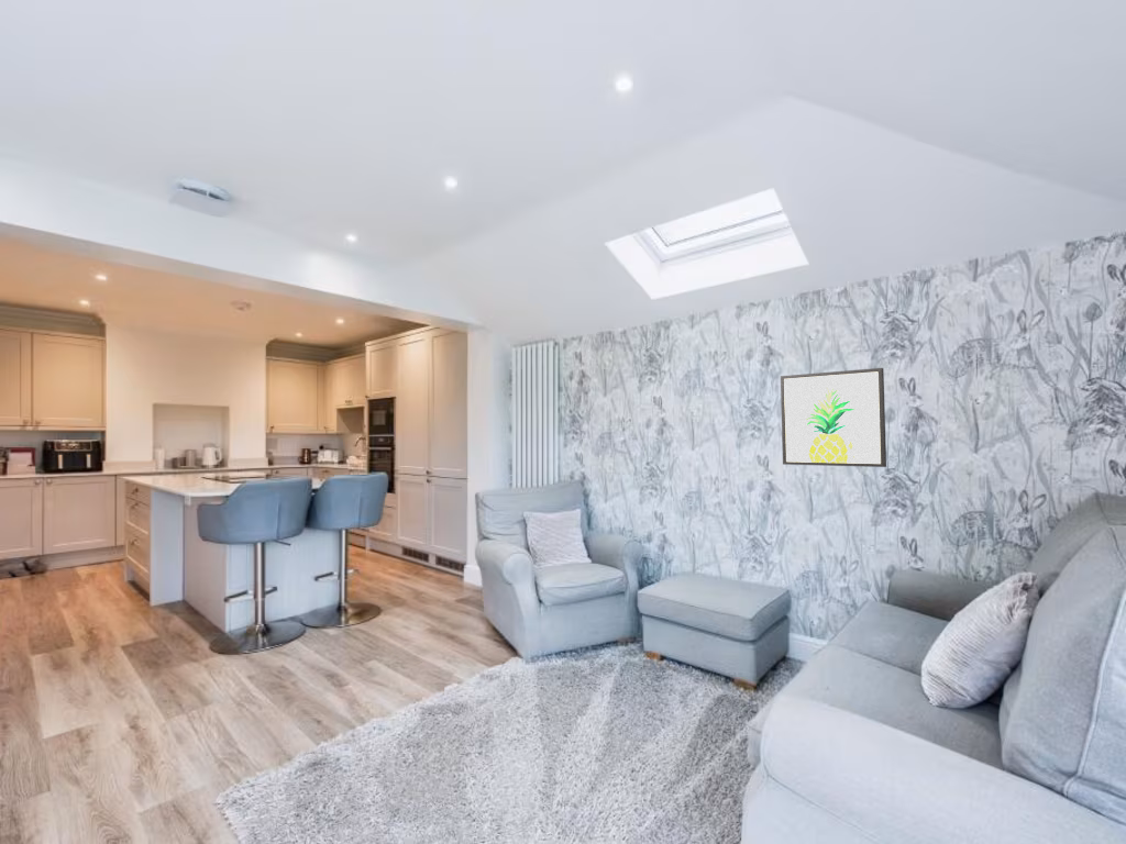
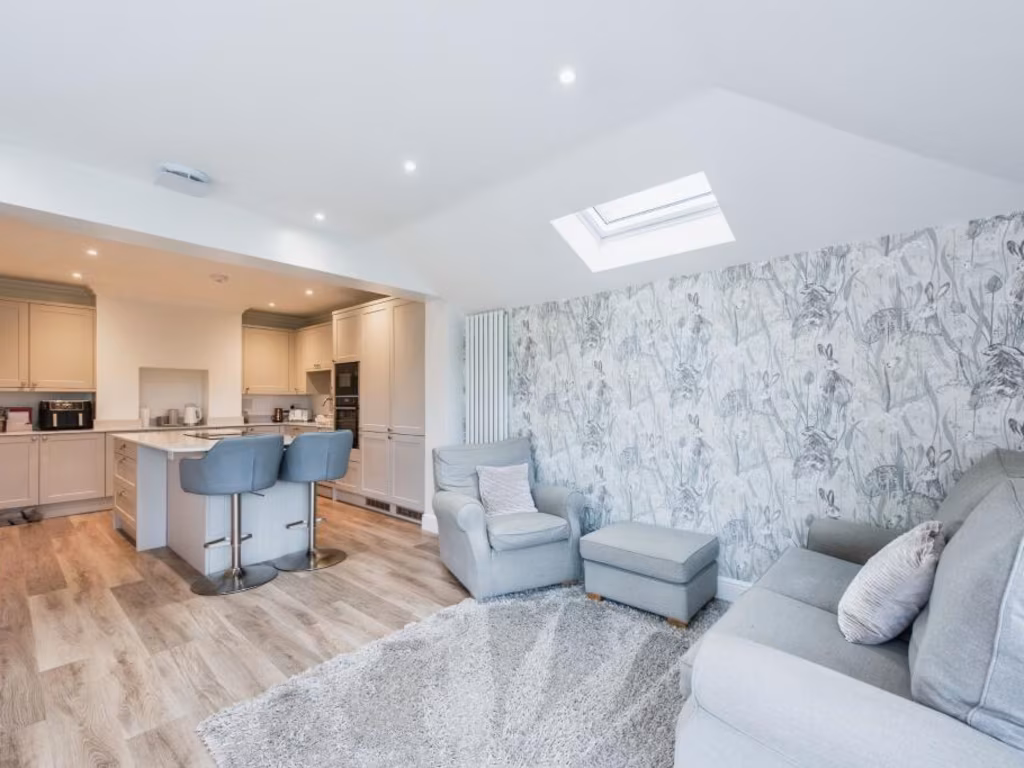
- wall art [780,367,887,468]
